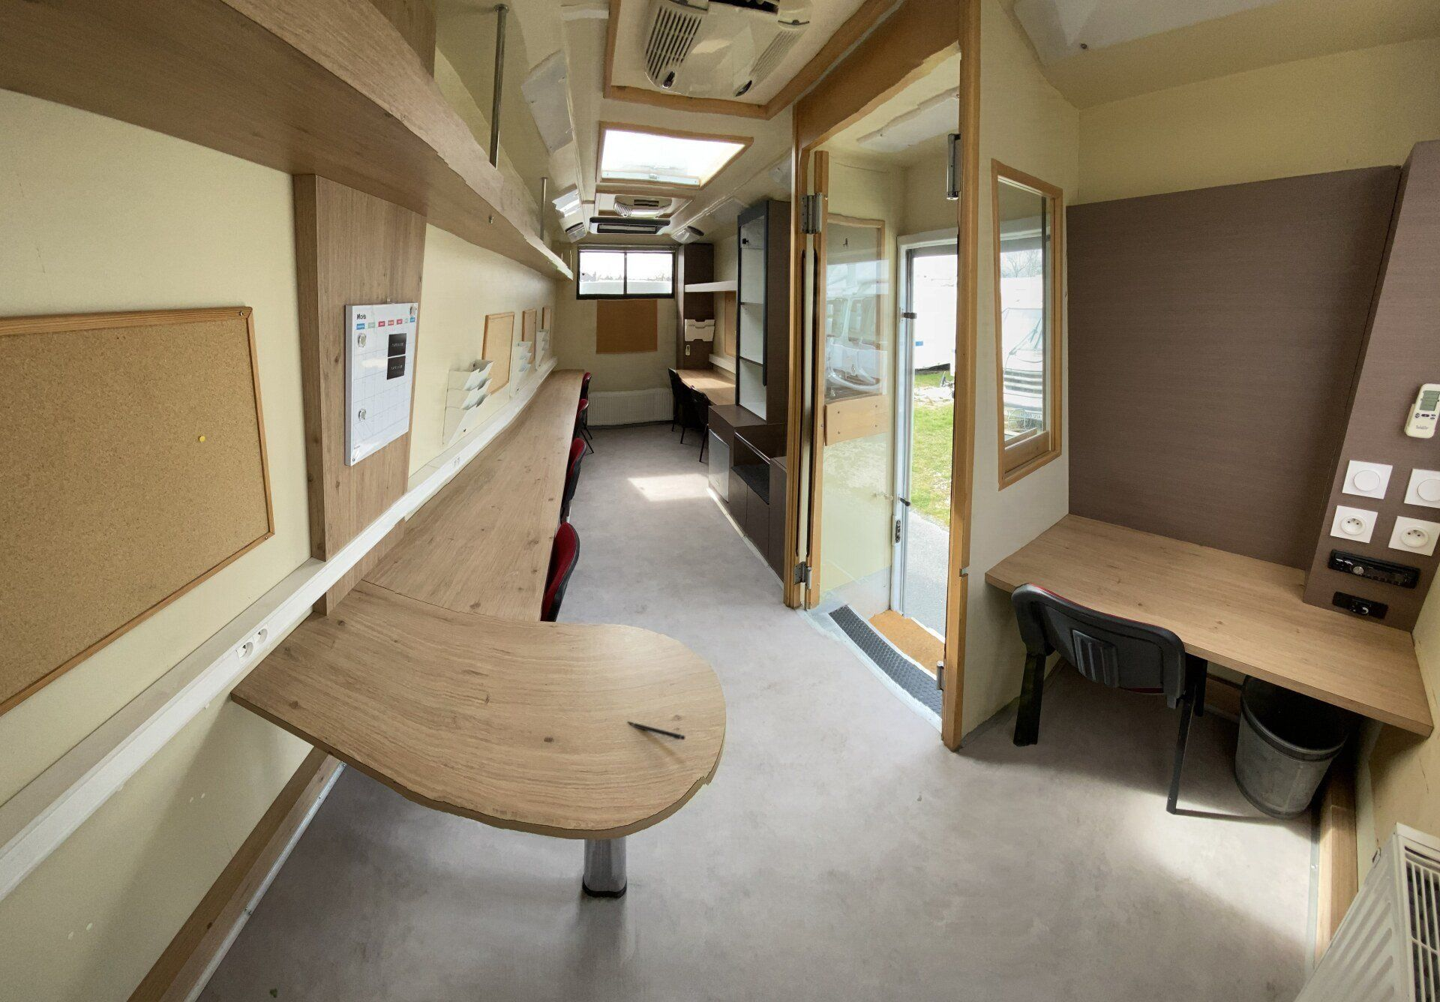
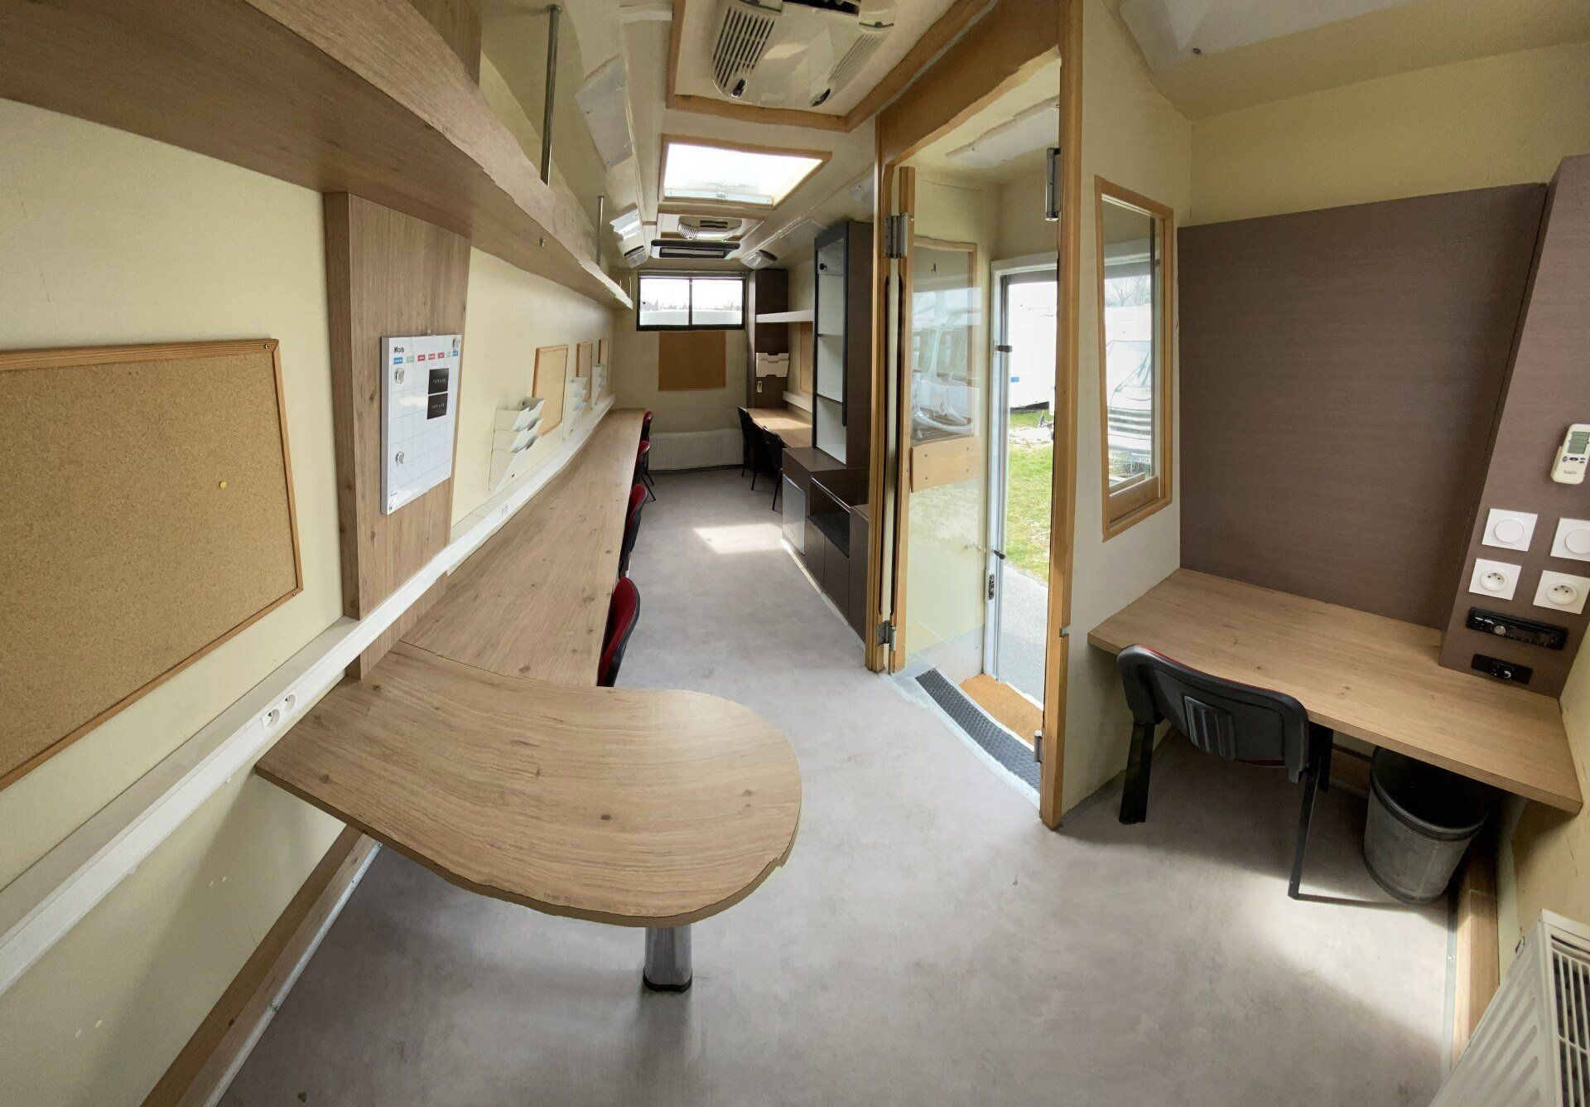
- pen [626,721,686,741]
